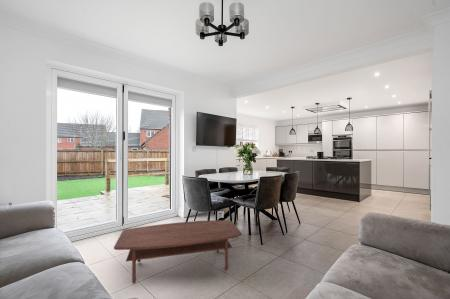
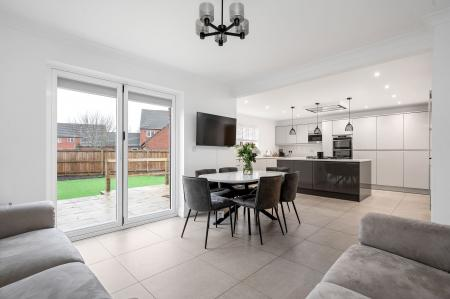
- coffee table [113,219,243,285]
